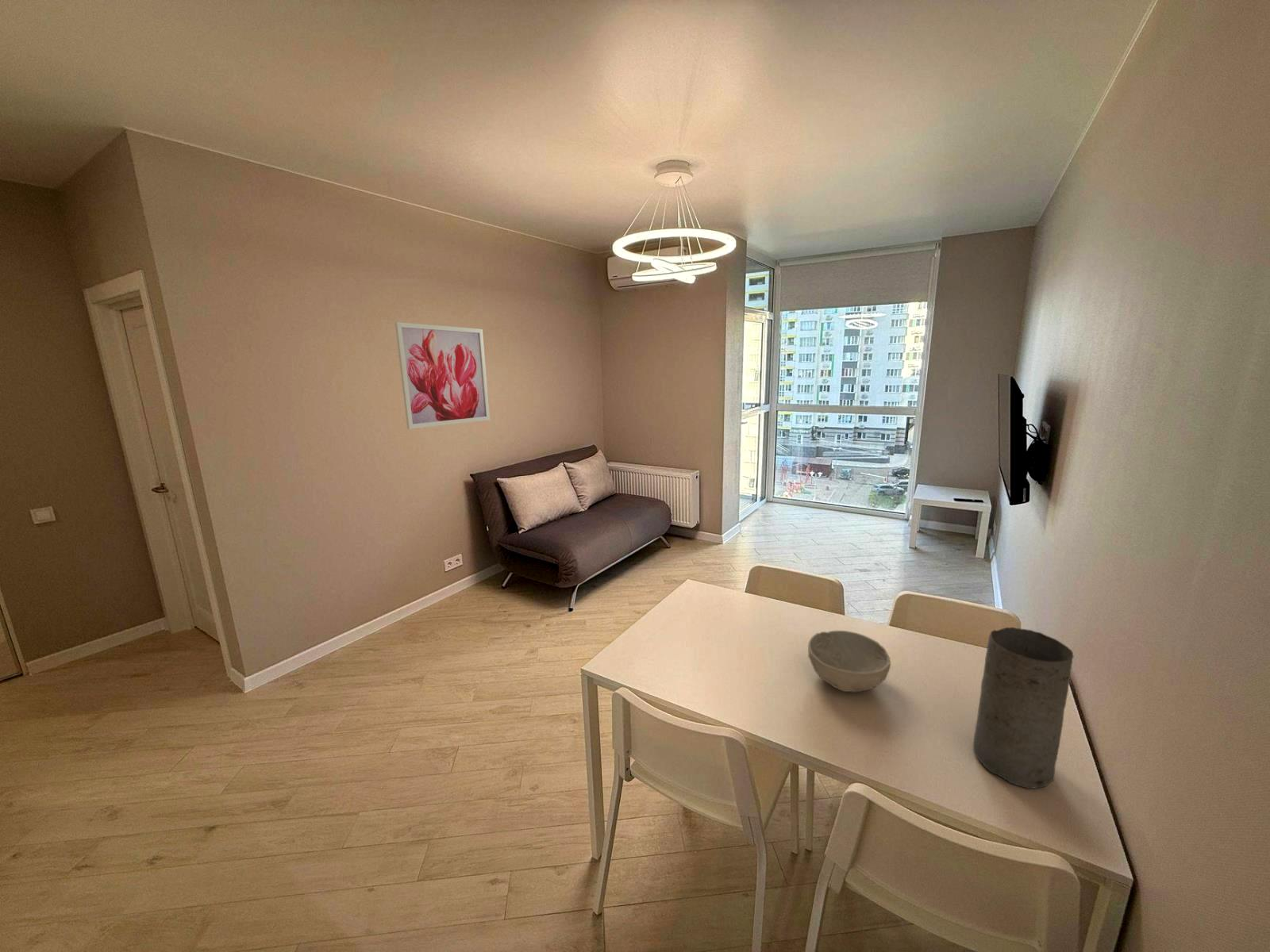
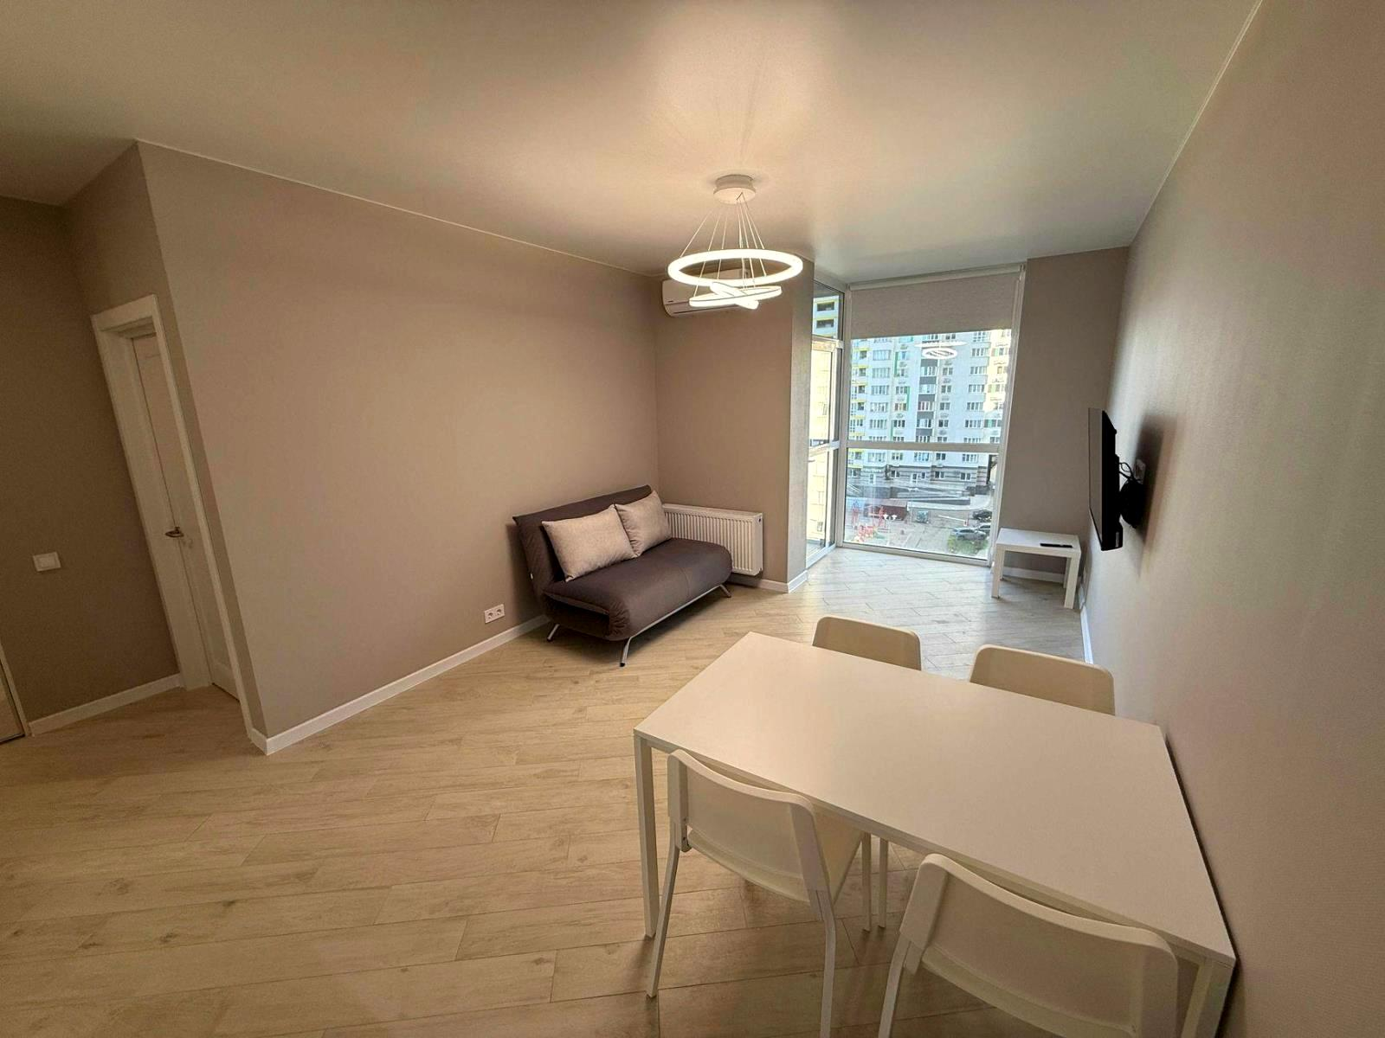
- wall art [394,321,491,430]
- bowl [807,630,891,693]
- vase [972,627,1074,789]
